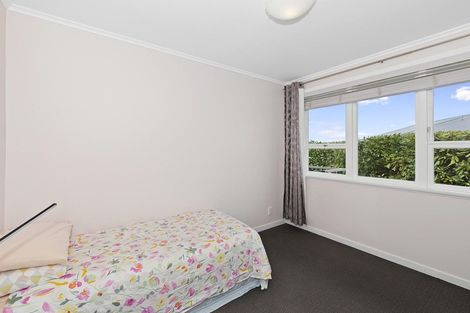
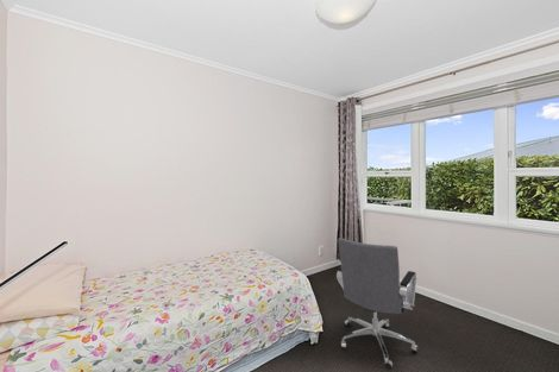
+ office chair [335,237,420,371]
